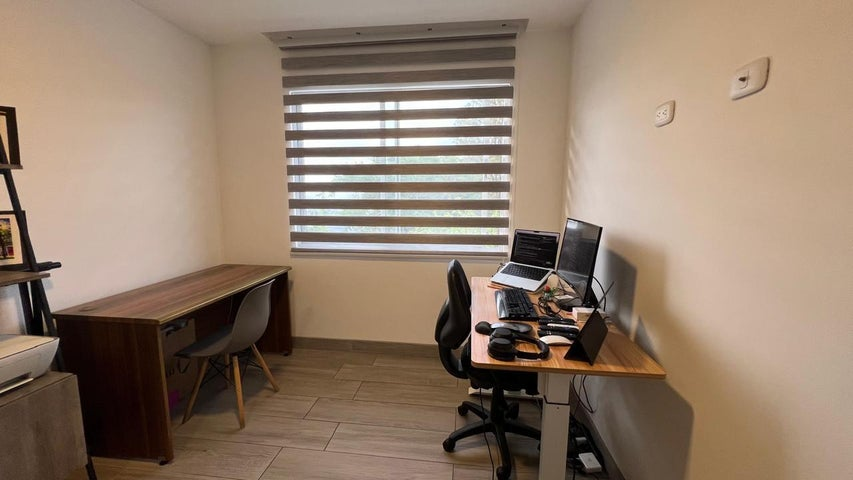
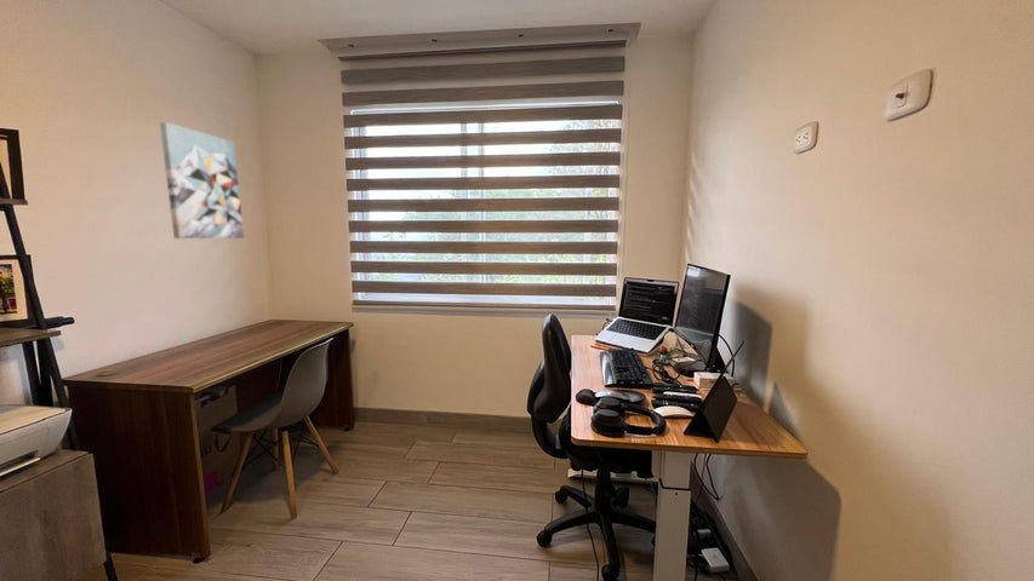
+ wall art [159,121,245,240]
